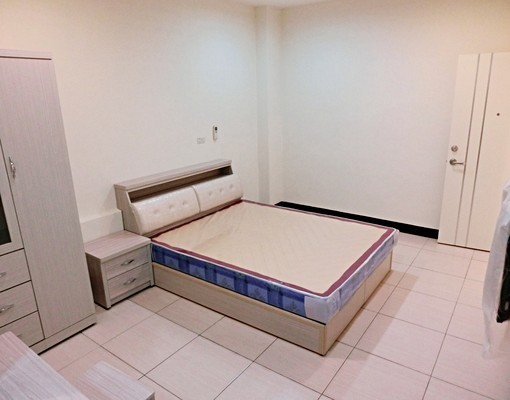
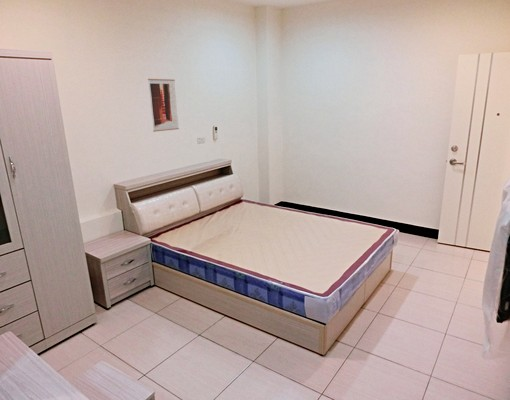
+ wall art [147,78,180,133]
